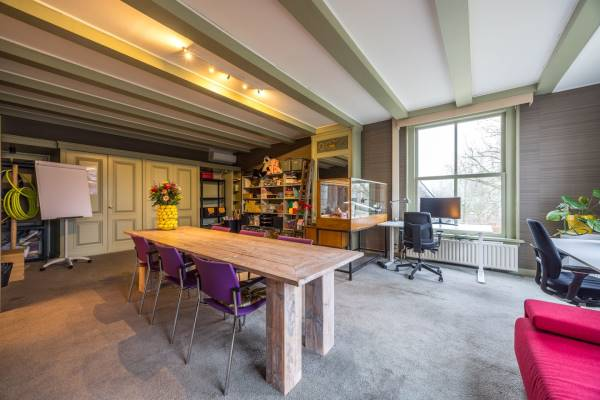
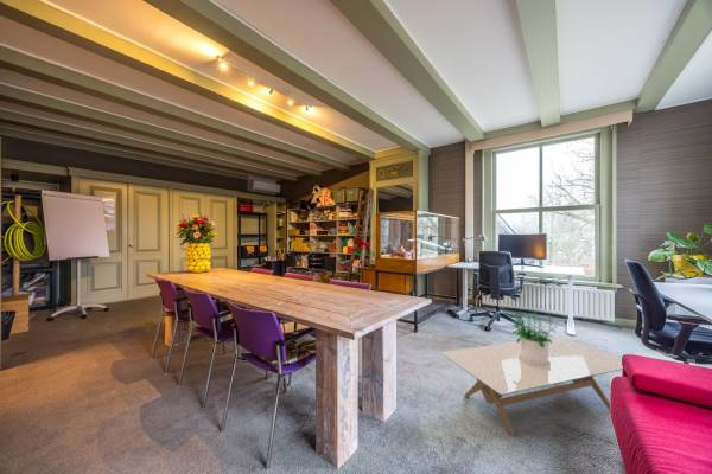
+ coffee table [440,334,624,438]
+ potted plant [509,310,559,370]
